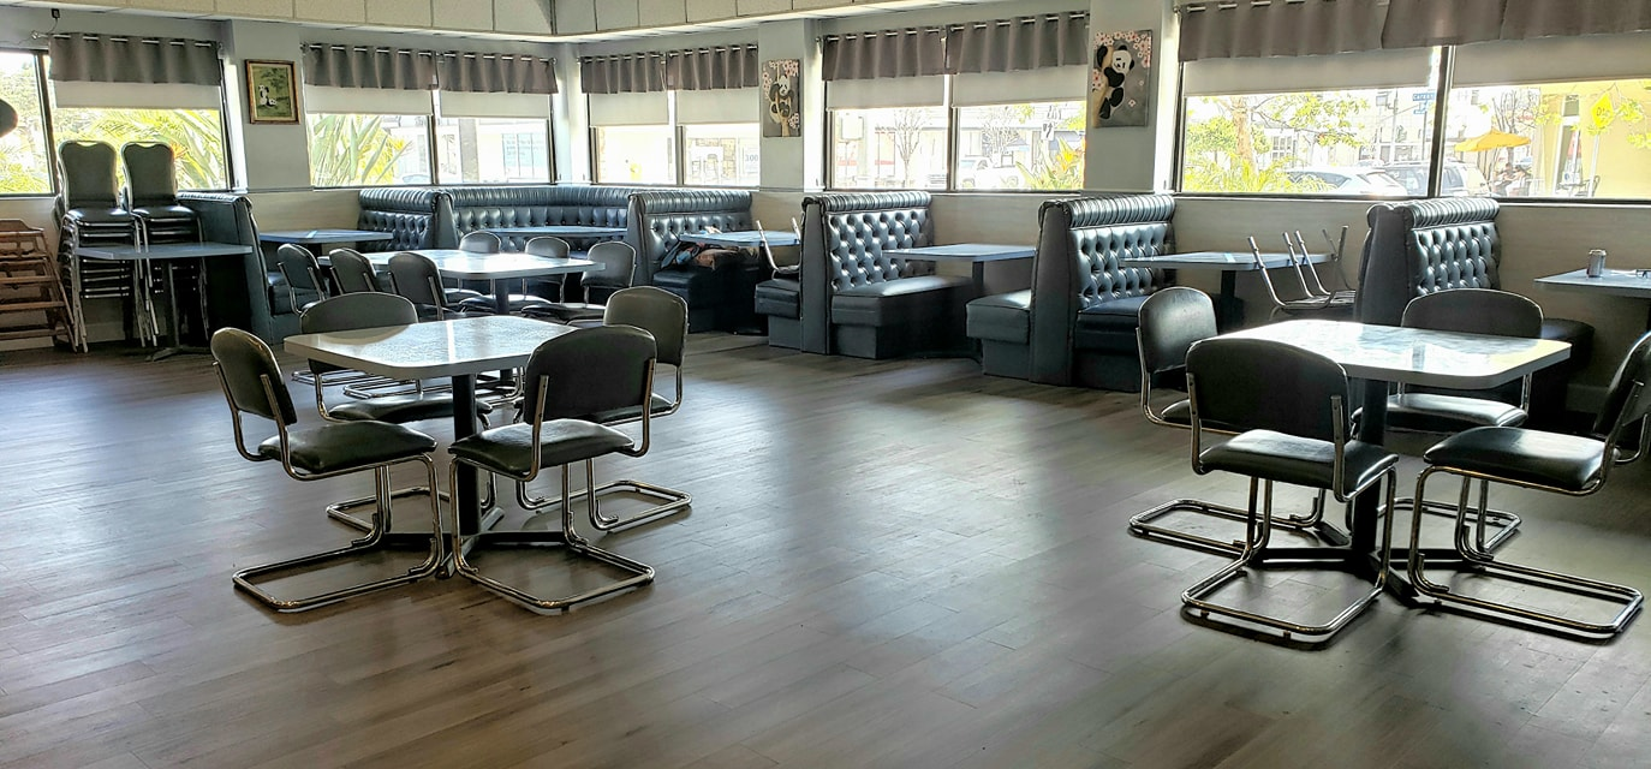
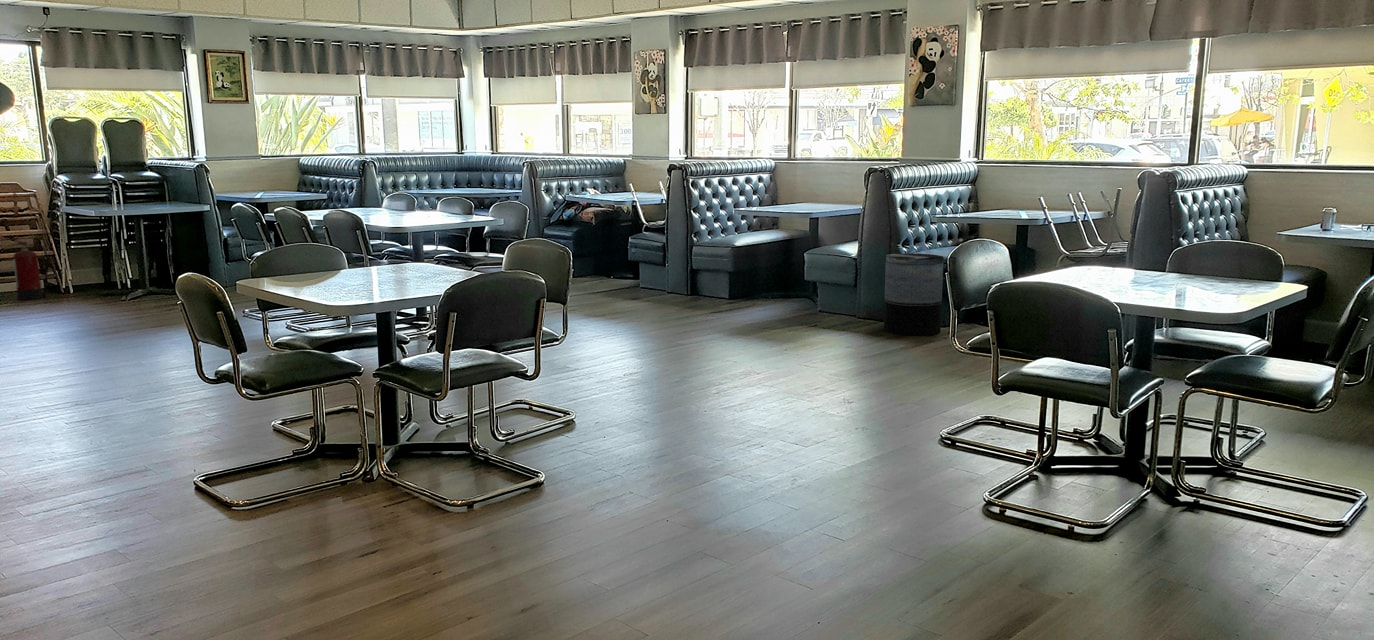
+ fire extinguisher [7,238,49,301]
+ trash can [883,253,945,337]
